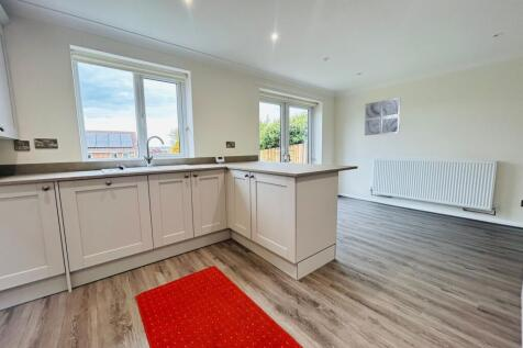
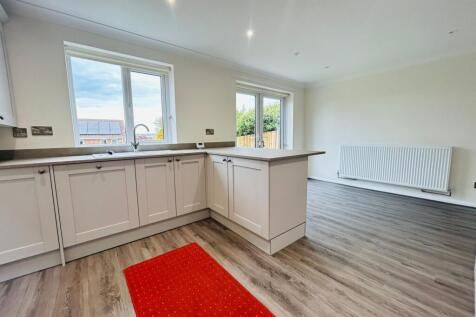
- wall art [364,97,402,136]
